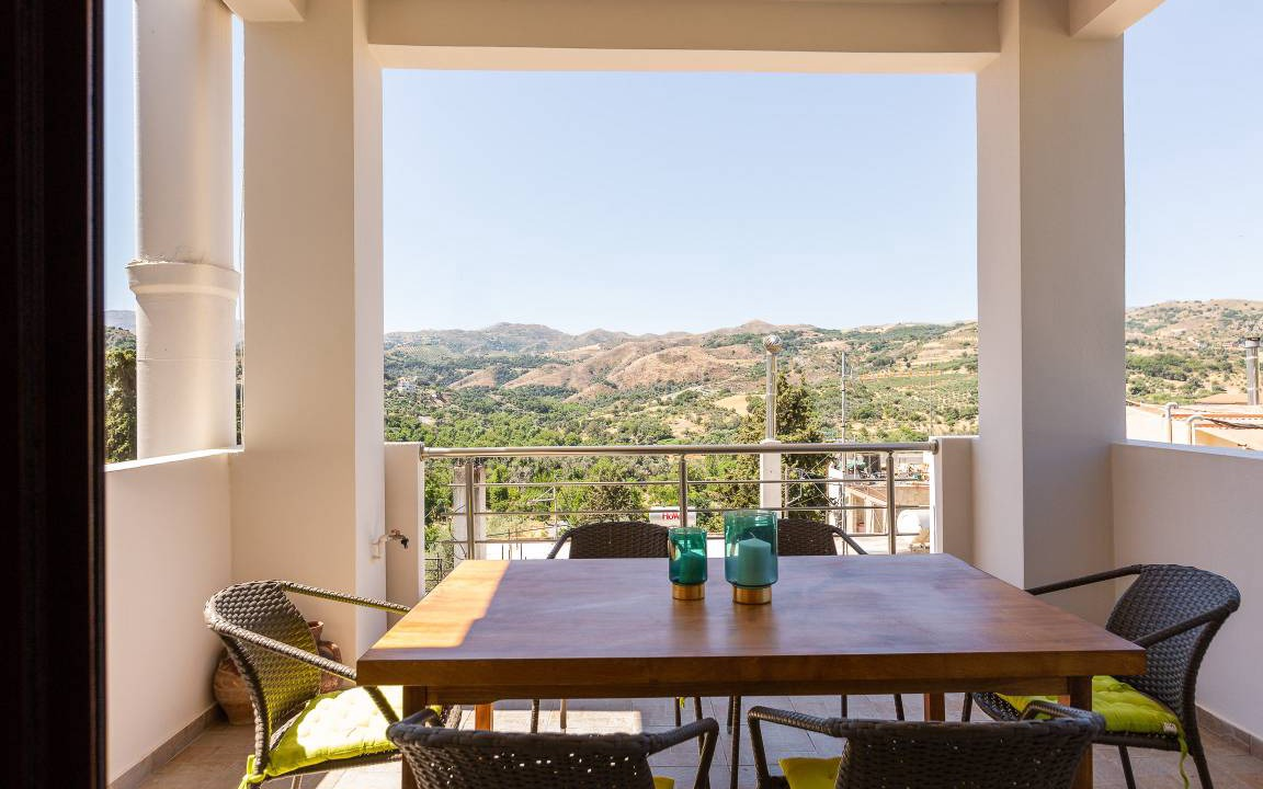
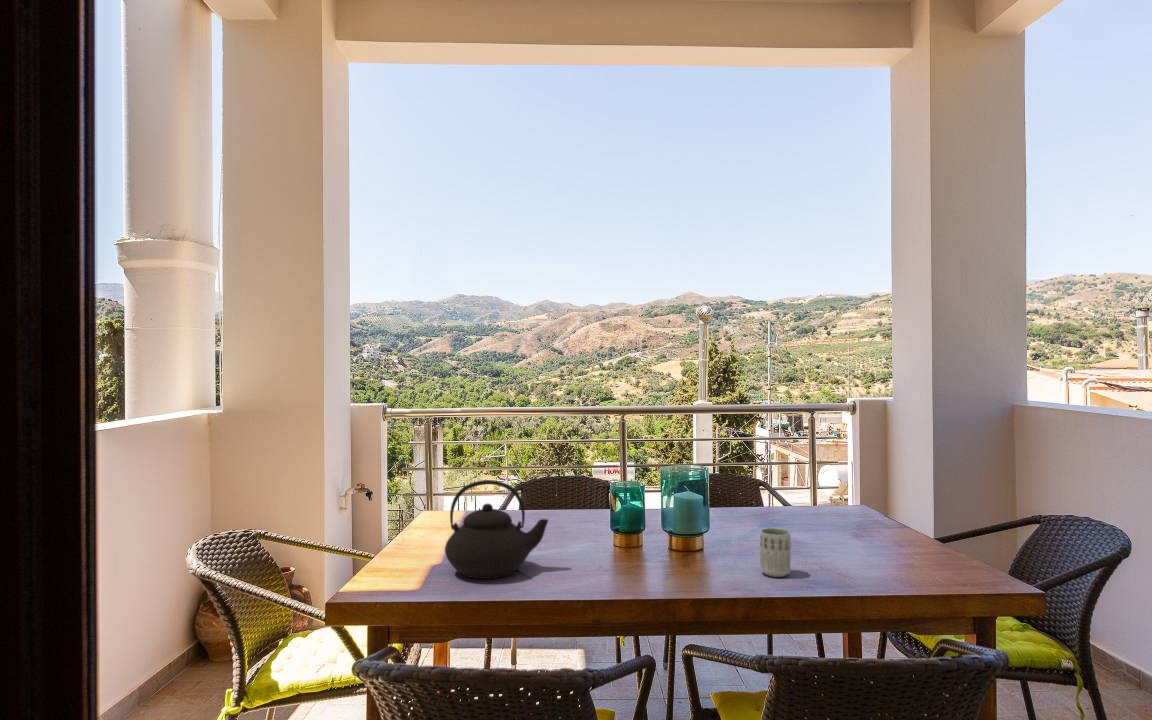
+ teapot [444,479,550,580]
+ cup [759,527,792,578]
